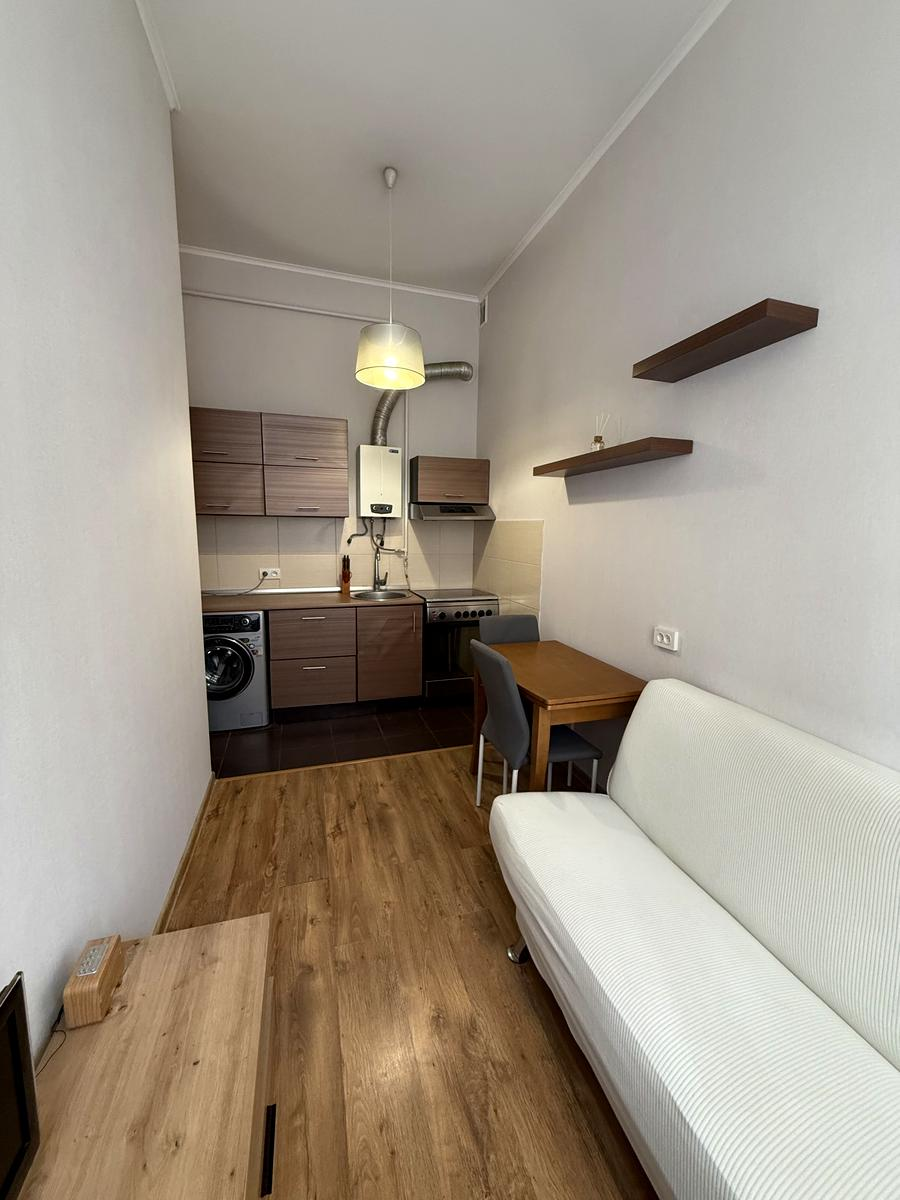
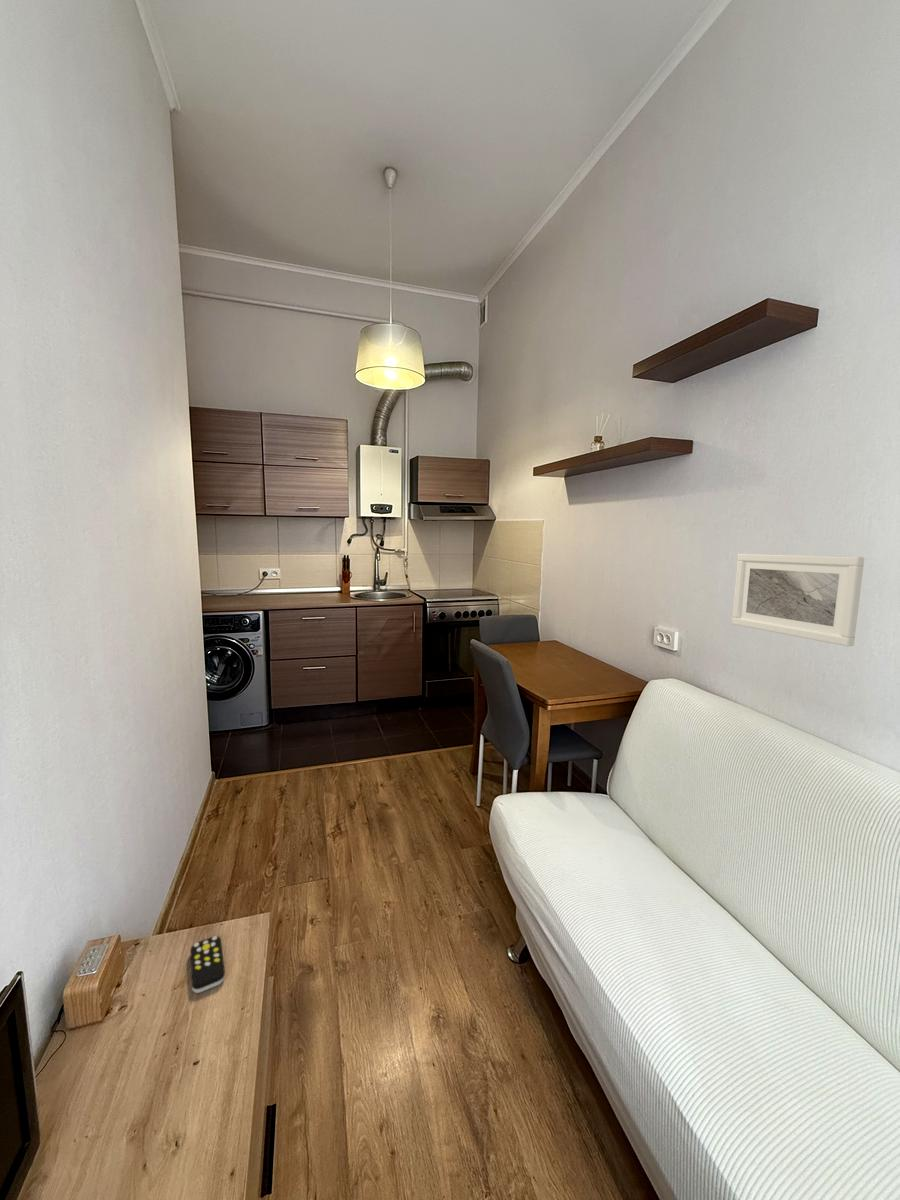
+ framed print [731,553,865,647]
+ remote control [189,935,226,994]
